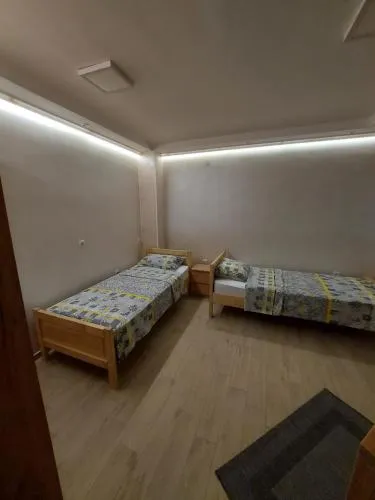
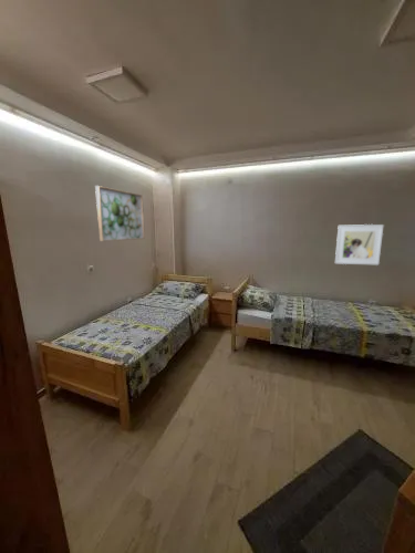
+ wall art [94,185,146,242]
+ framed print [334,223,385,267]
